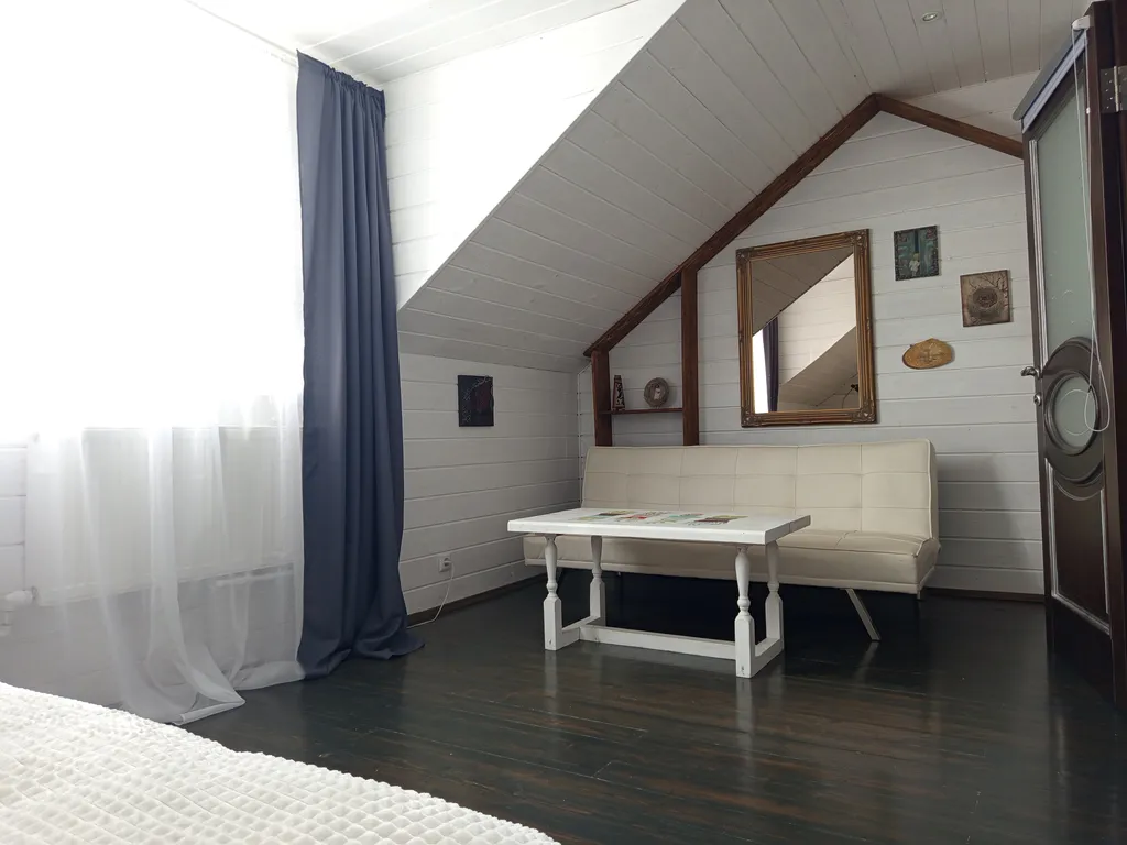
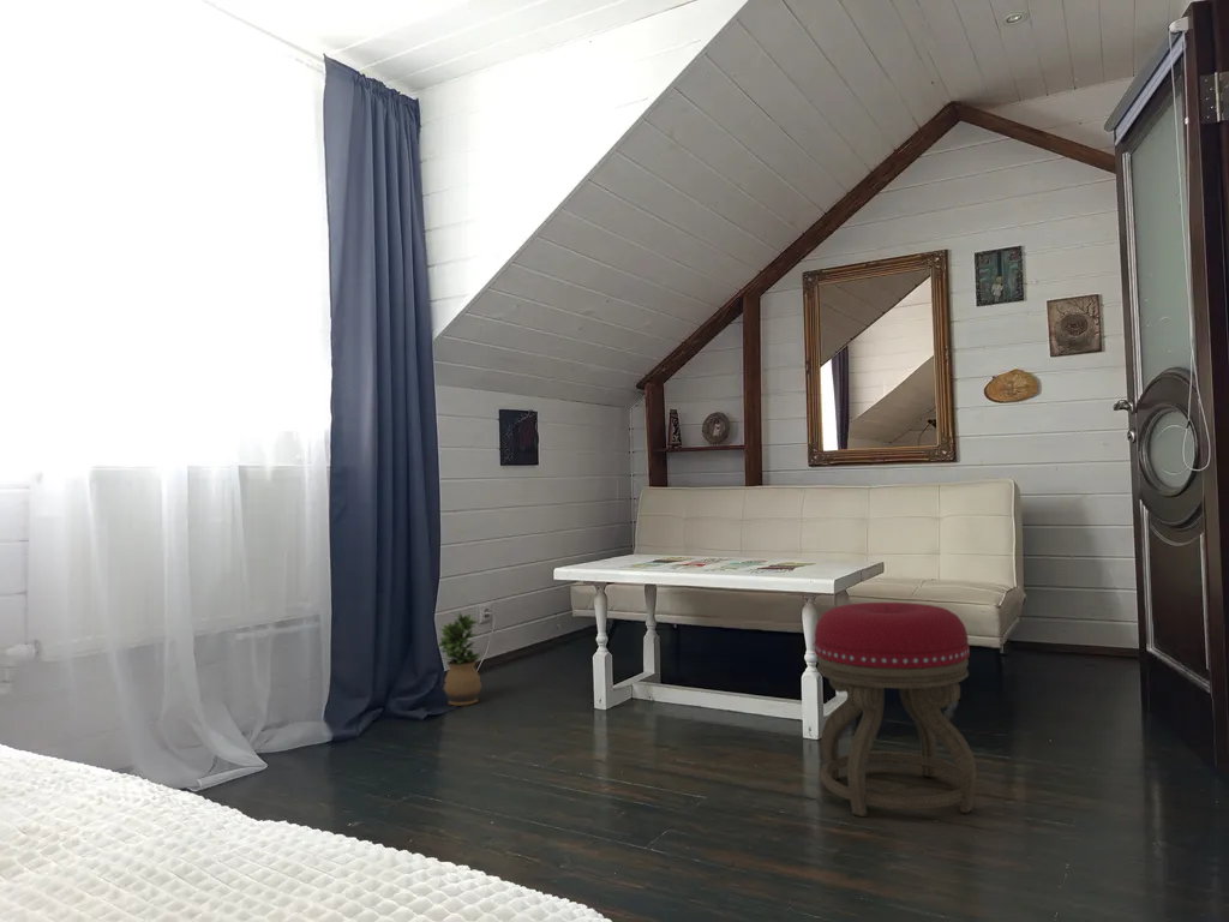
+ potted plant [437,611,482,706]
+ stool [813,601,977,818]
